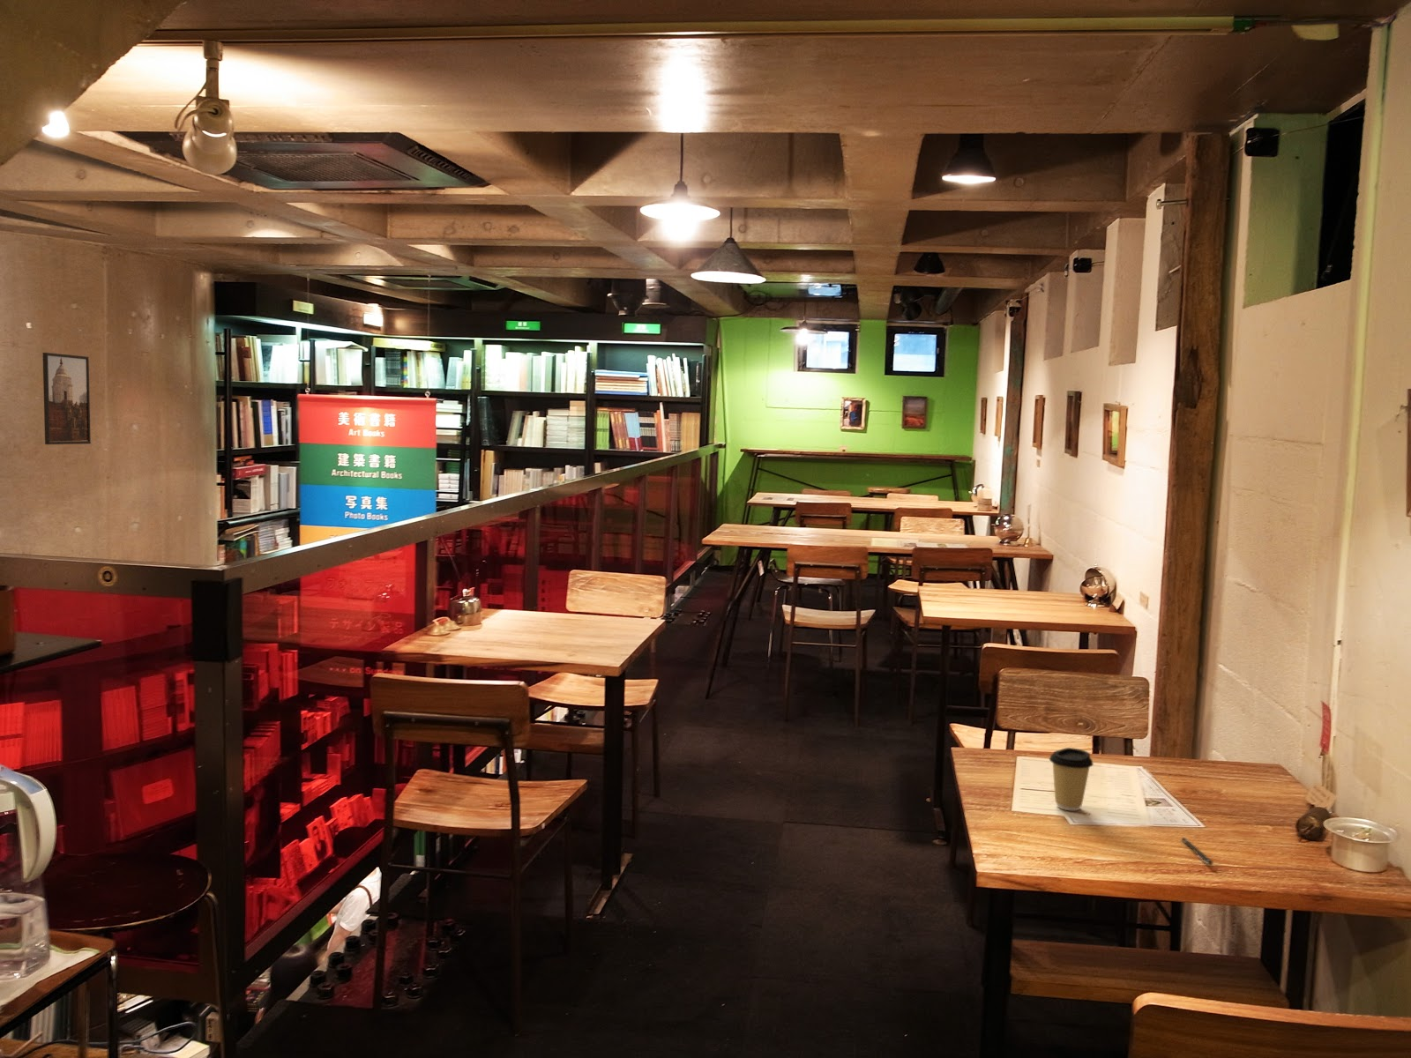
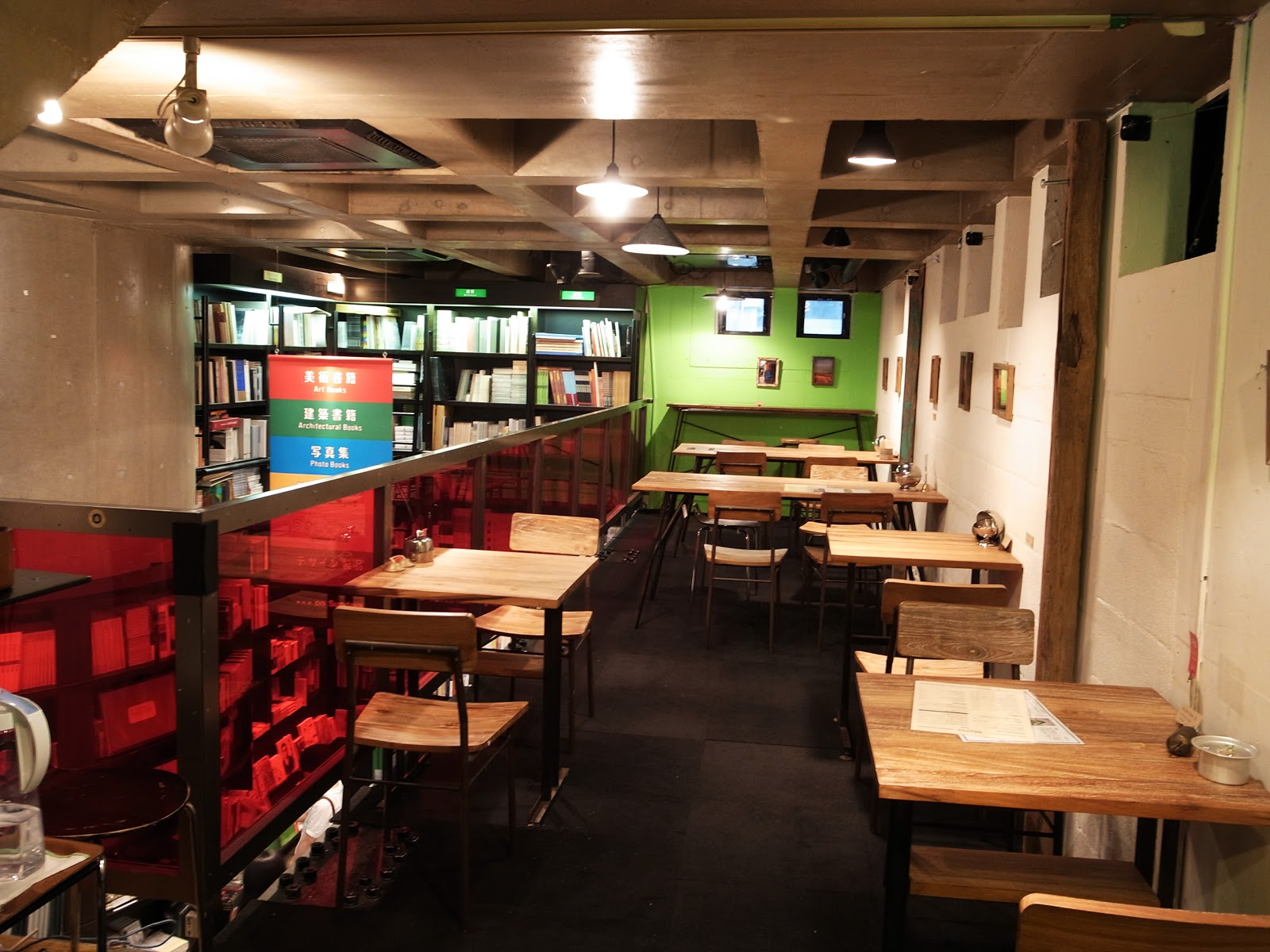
- pen [1181,837,1213,866]
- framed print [41,352,92,446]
- coffee cup [1049,747,1094,811]
